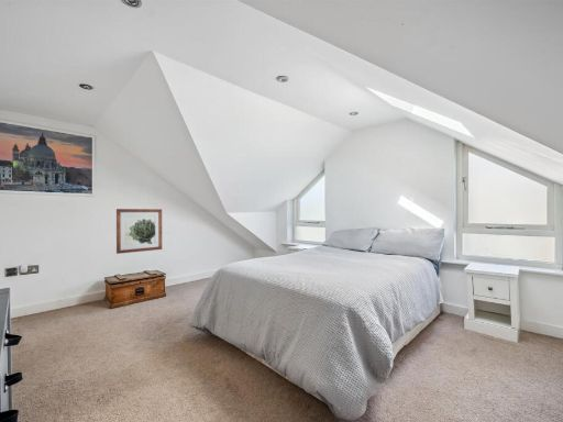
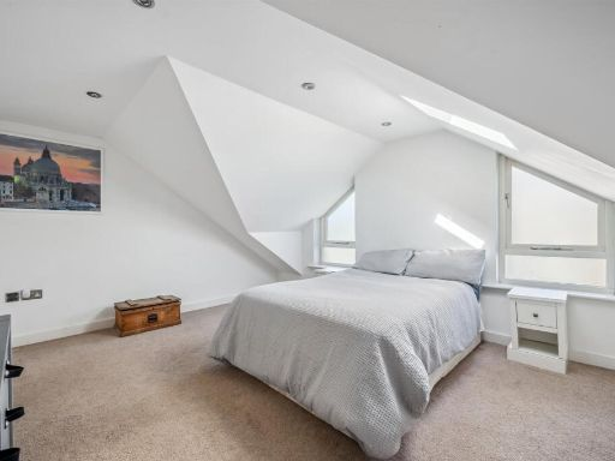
- wall art [115,208,163,255]
